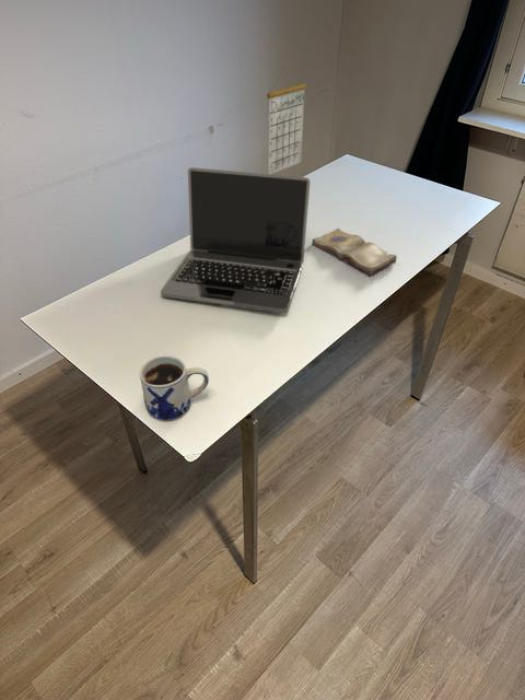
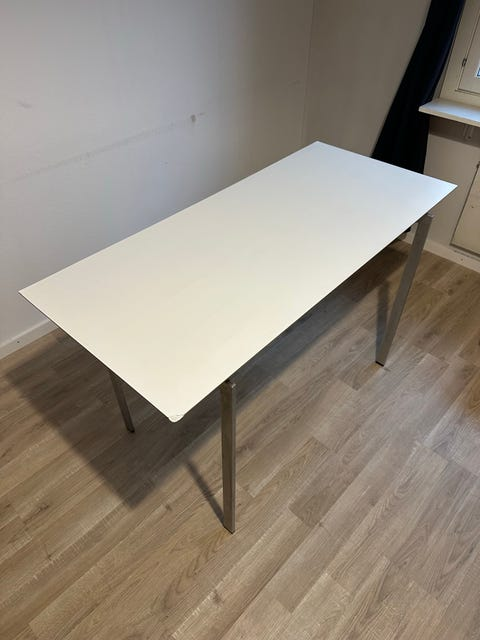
- laptop [160,166,312,314]
- mug [138,355,210,421]
- calendar [266,67,307,175]
- diary [311,228,398,276]
